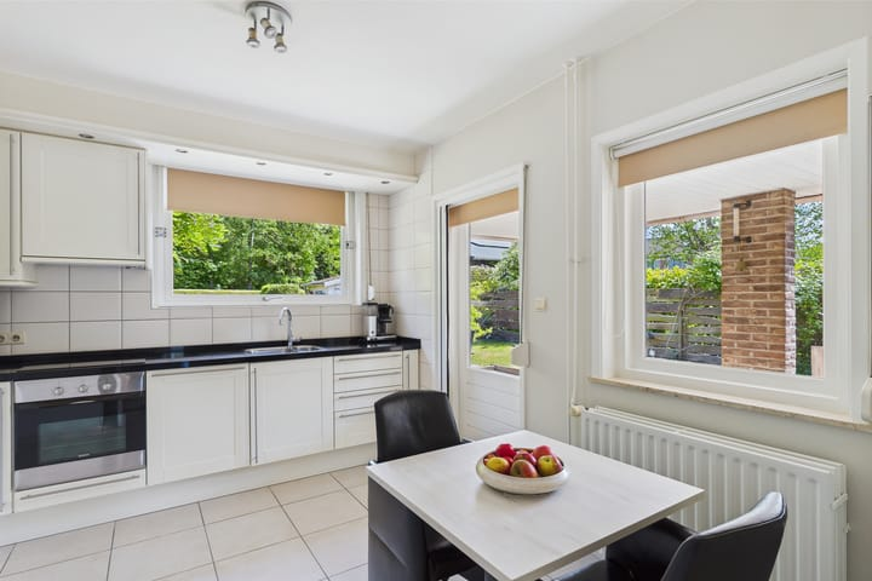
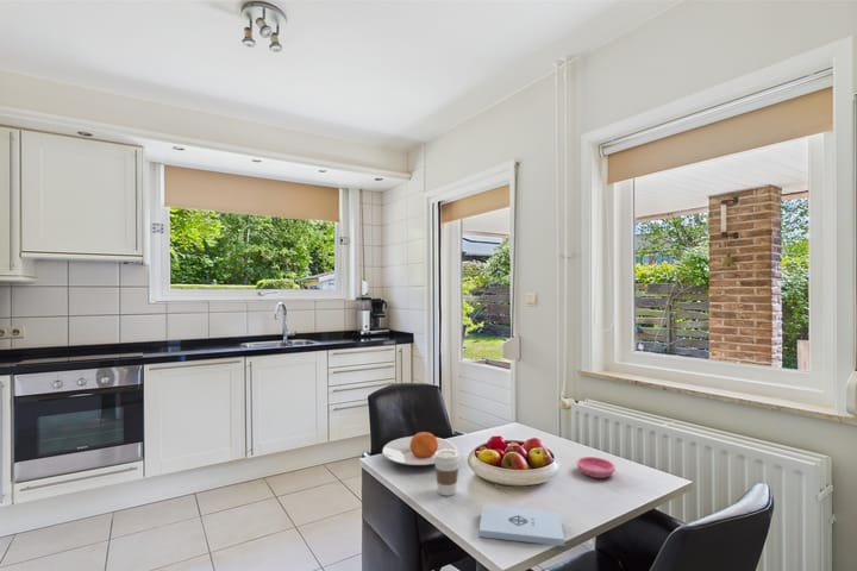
+ plate [381,431,457,466]
+ notepad [477,504,565,547]
+ coffee cup [433,450,462,497]
+ saucer [575,456,617,479]
